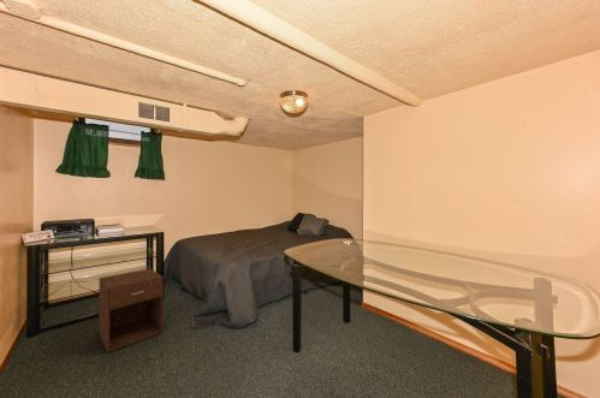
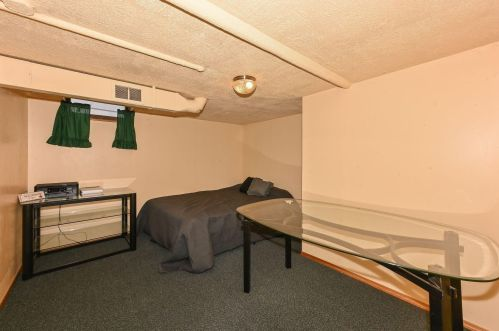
- nightstand [97,267,165,354]
